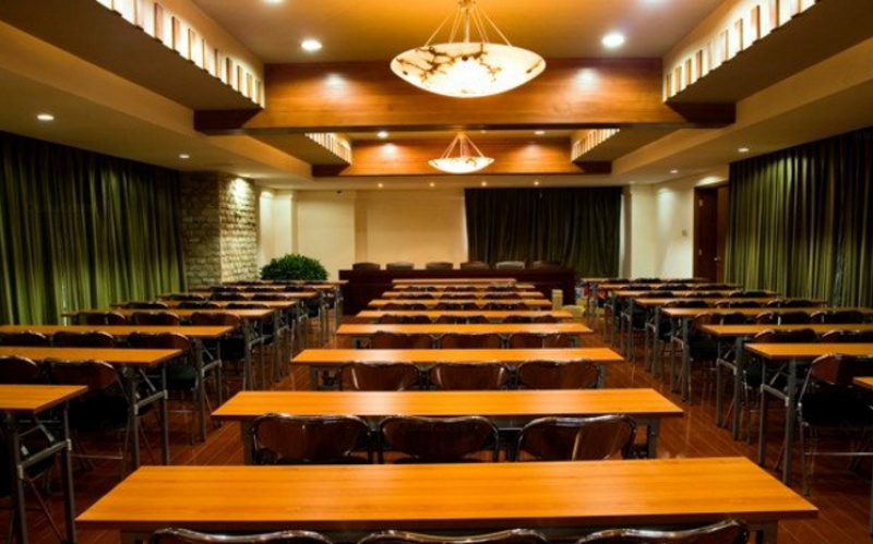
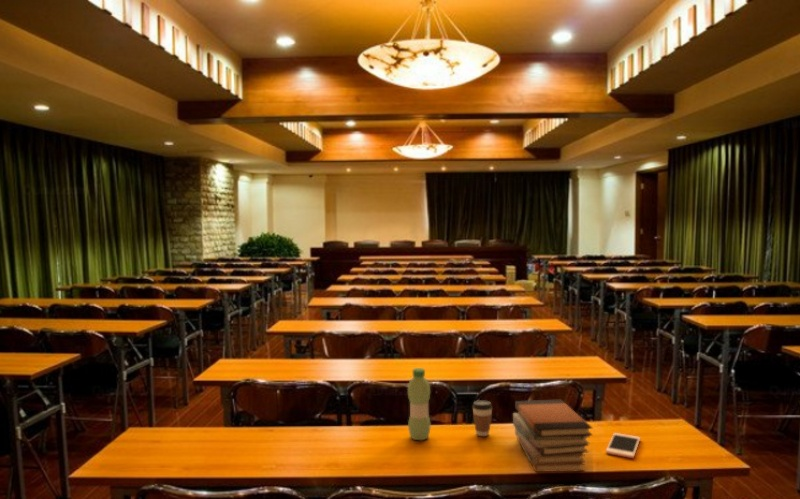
+ cell phone [605,432,641,459]
+ book stack [512,398,593,473]
+ coffee cup [471,399,493,437]
+ water bottle [407,367,431,442]
